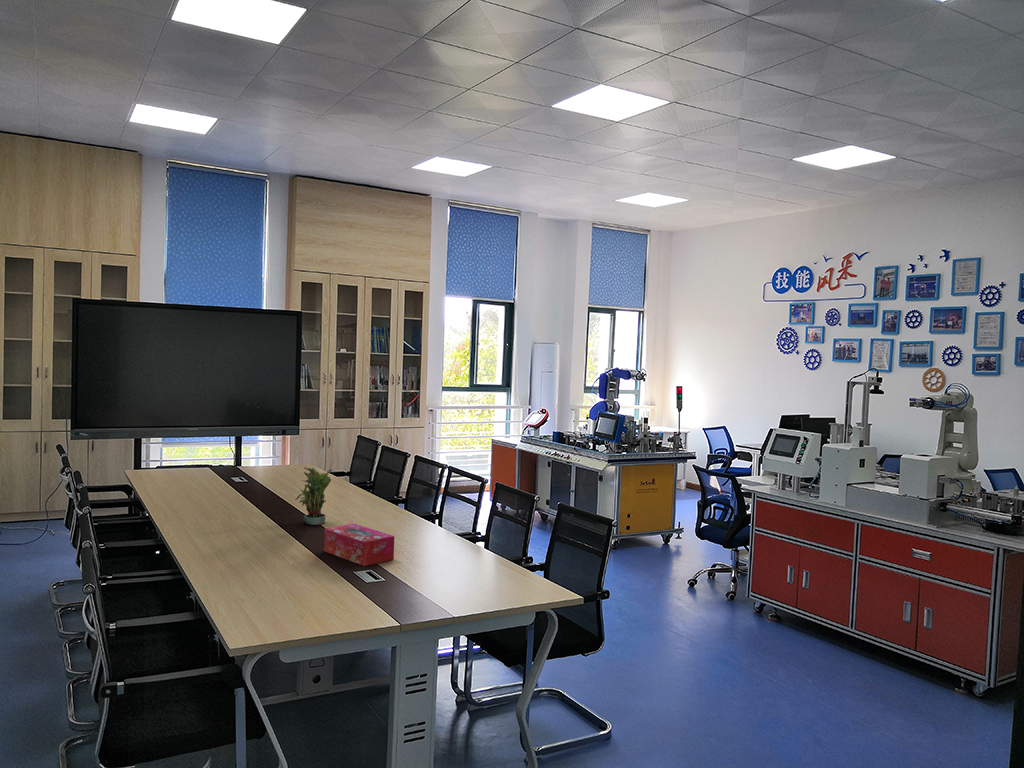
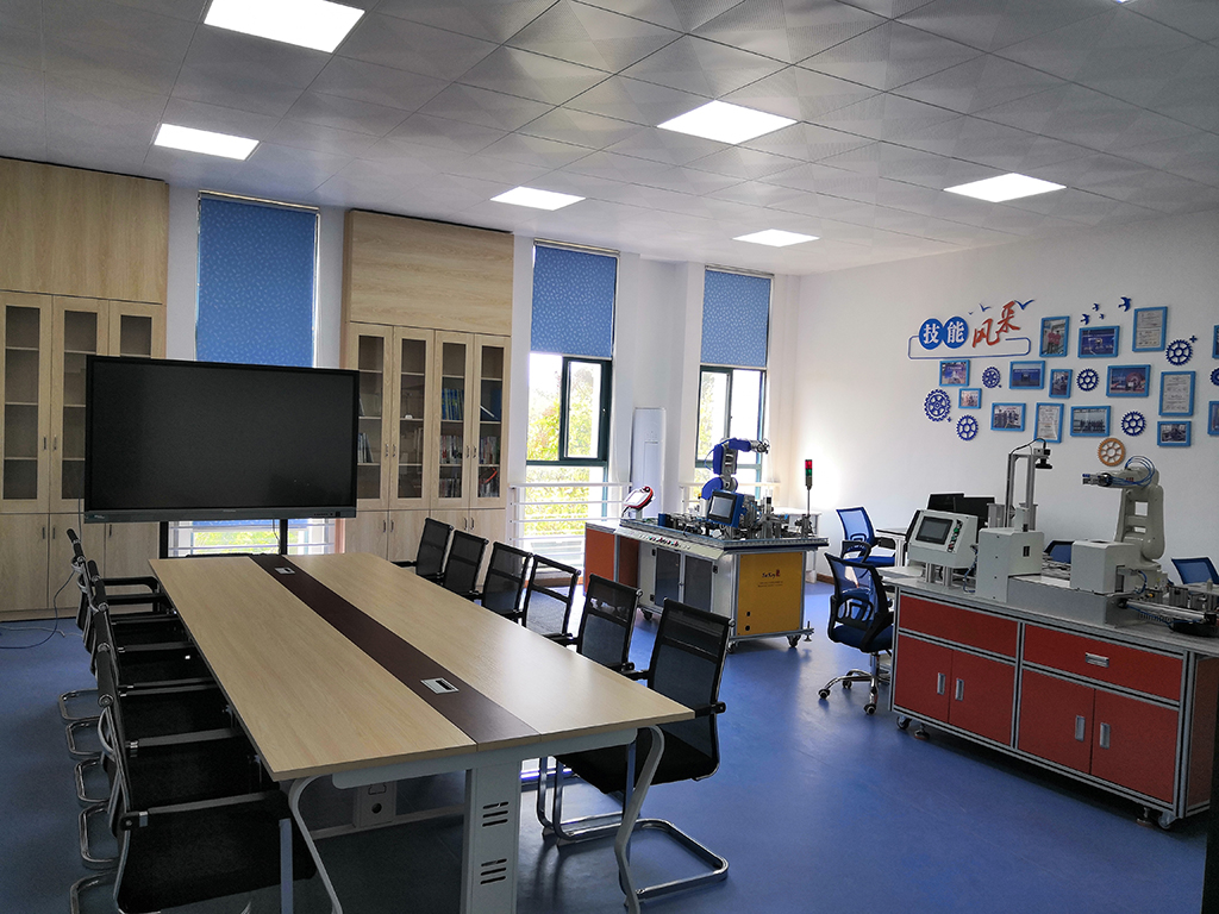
- tissue box [323,523,395,567]
- potted plant [294,466,332,526]
